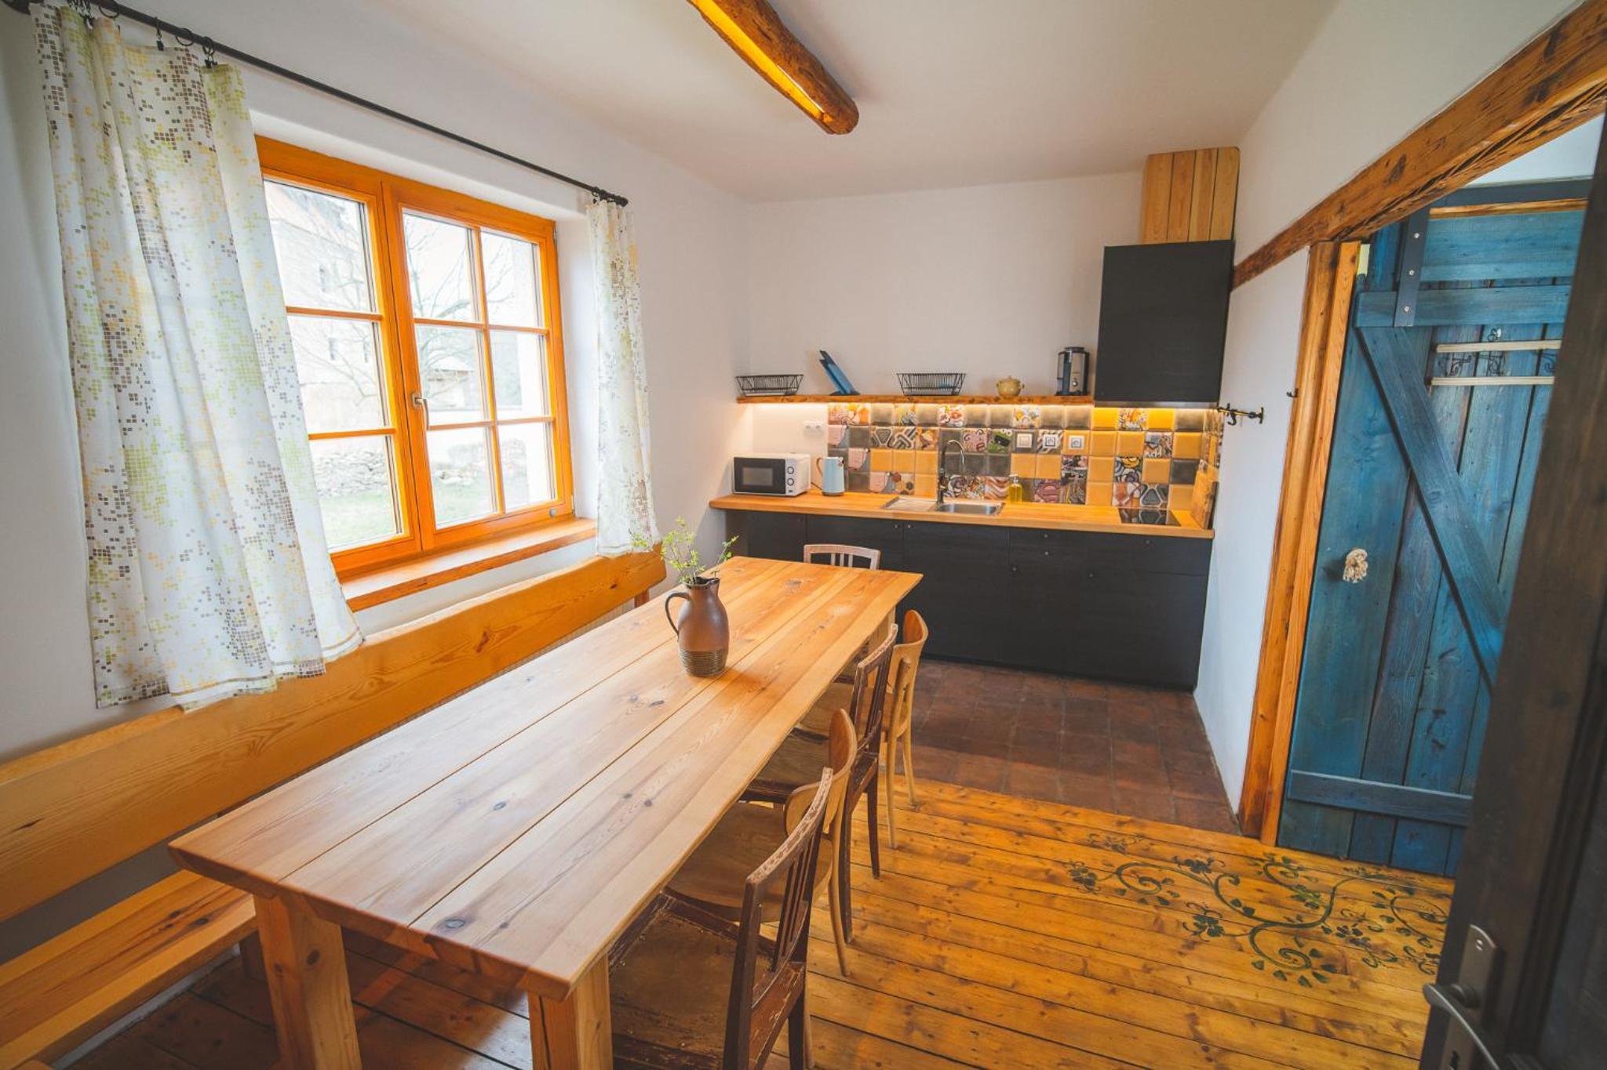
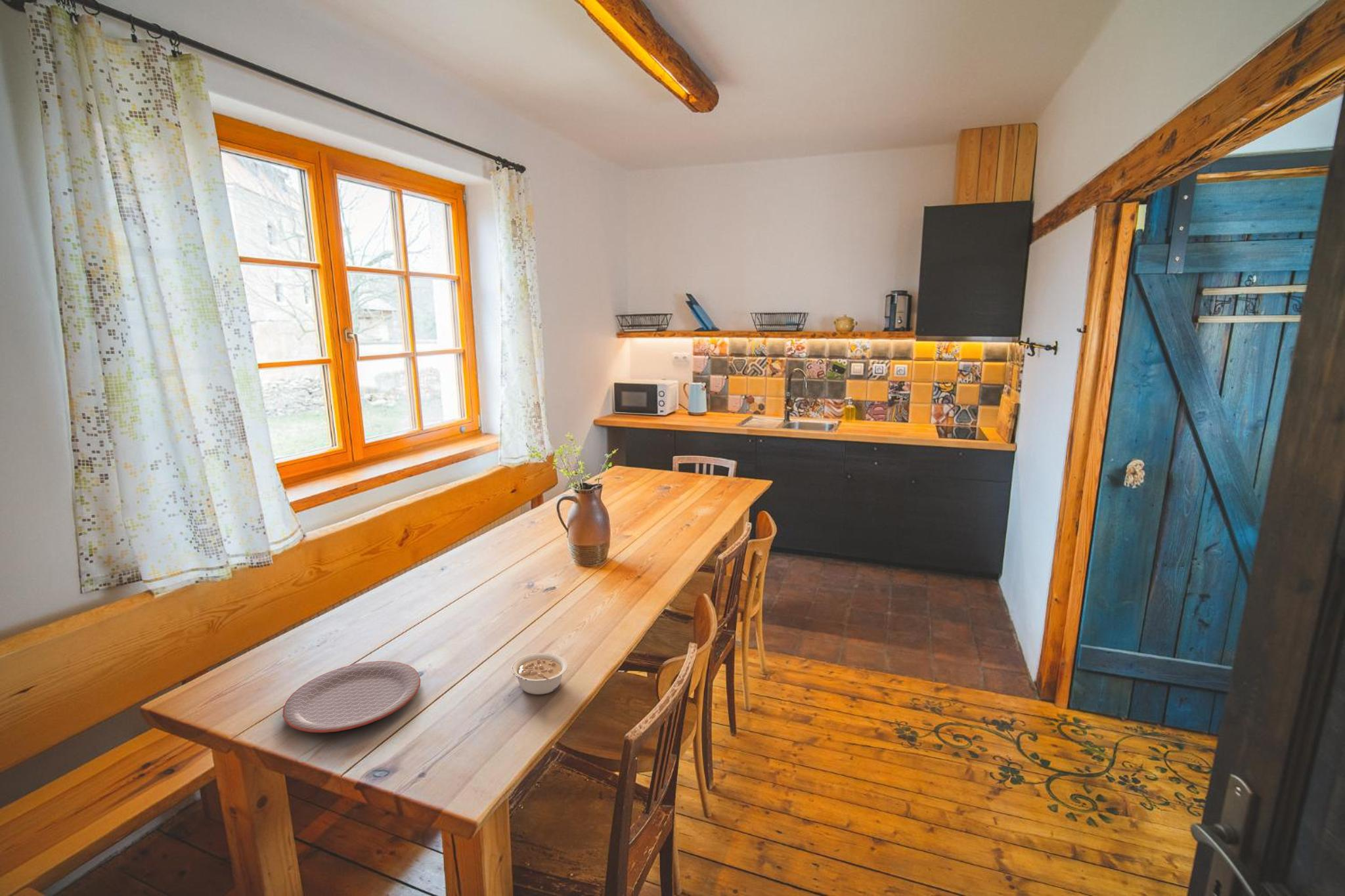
+ legume [510,652,568,695]
+ plate [282,660,421,733]
